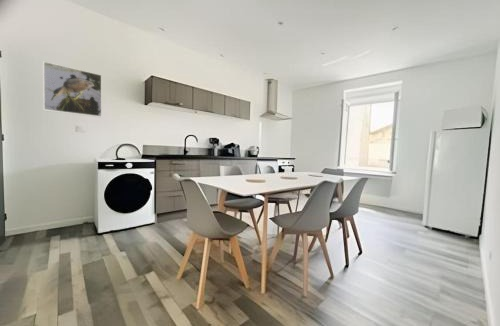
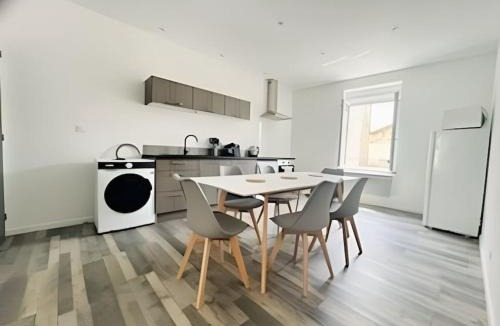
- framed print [42,60,103,119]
